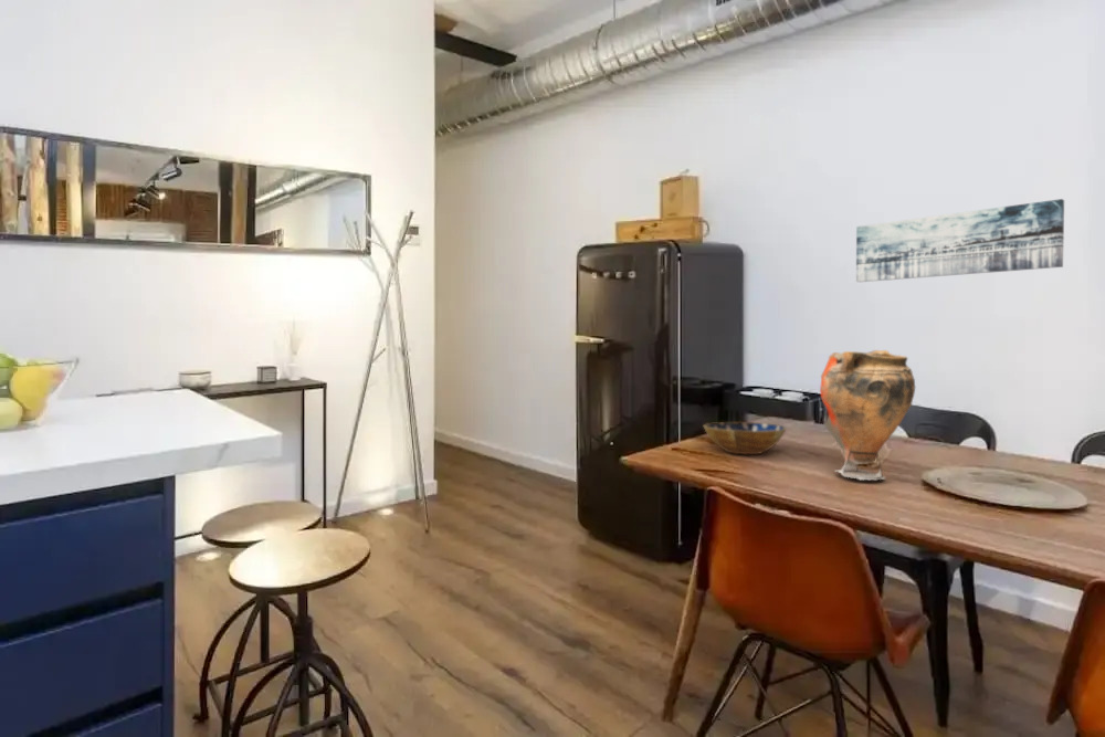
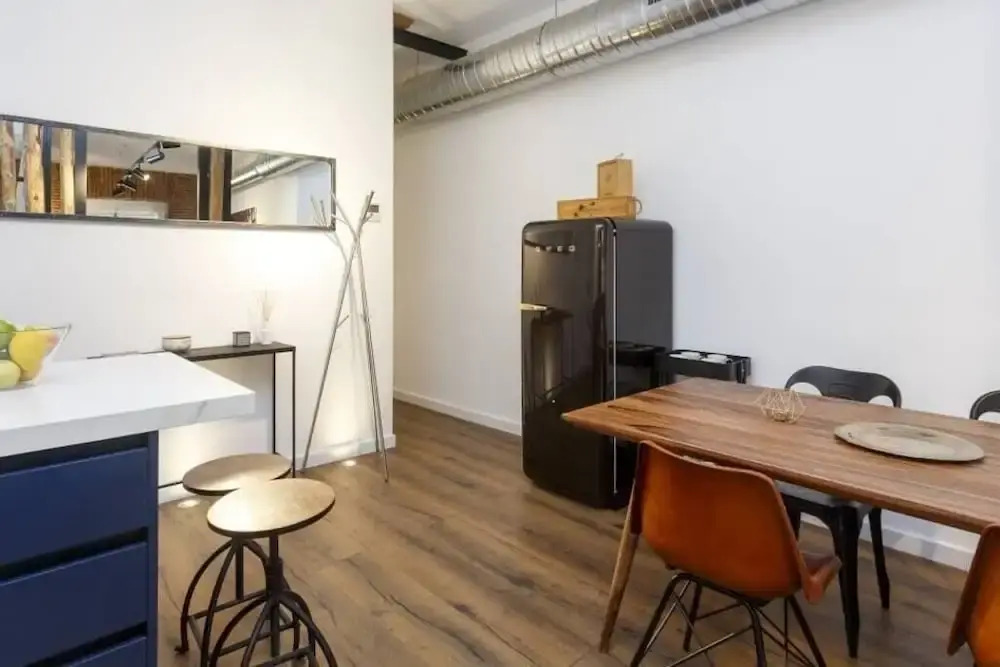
- wall art [855,198,1065,283]
- bowl [703,421,788,455]
- vase [819,349,916,481]
